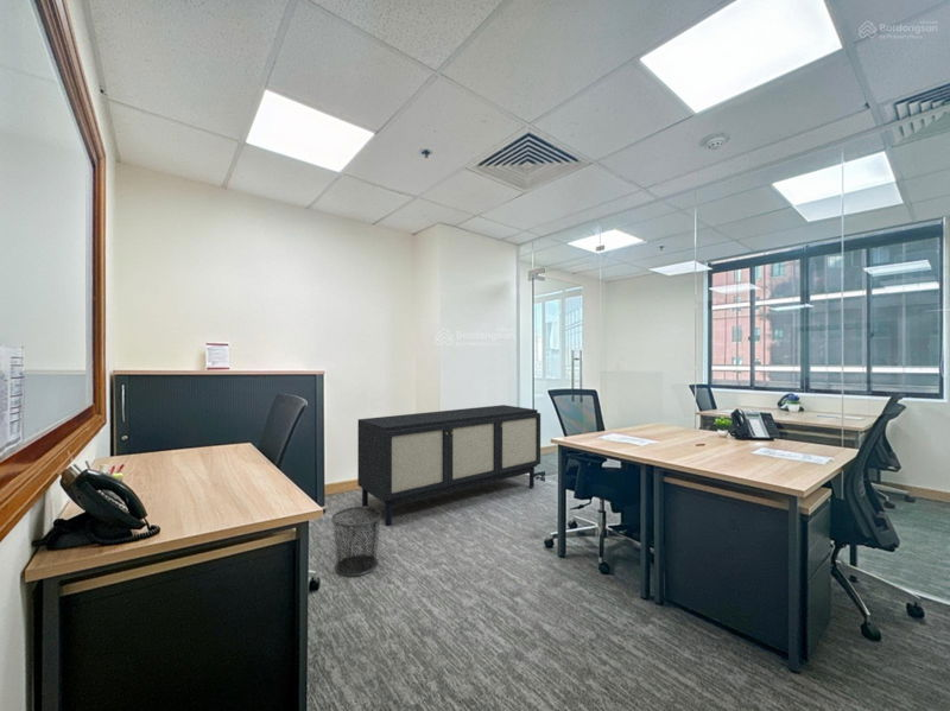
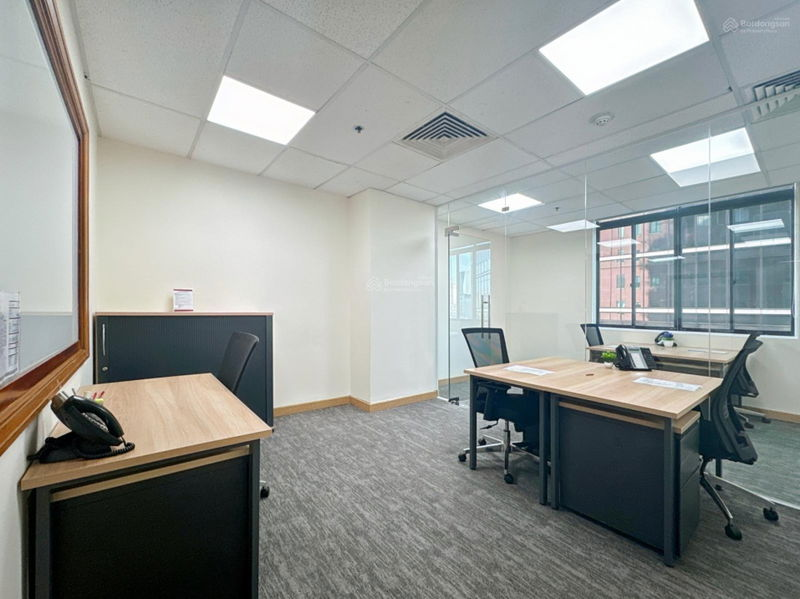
- waste bin [330,506,382,578]
- sideboard [356,404,542,527]
